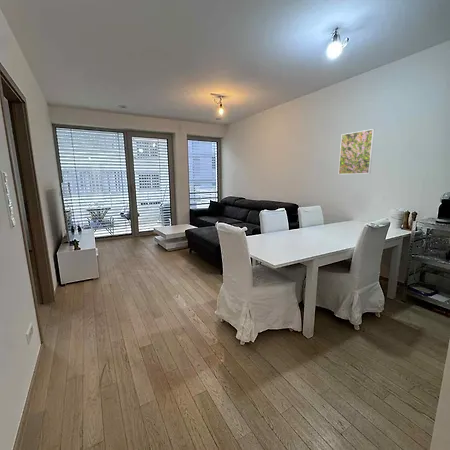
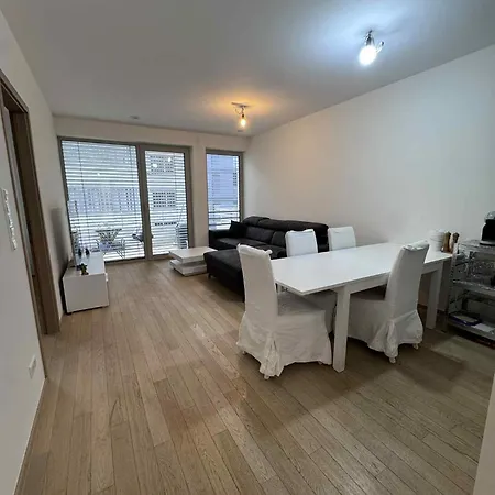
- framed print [338,128,376,175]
